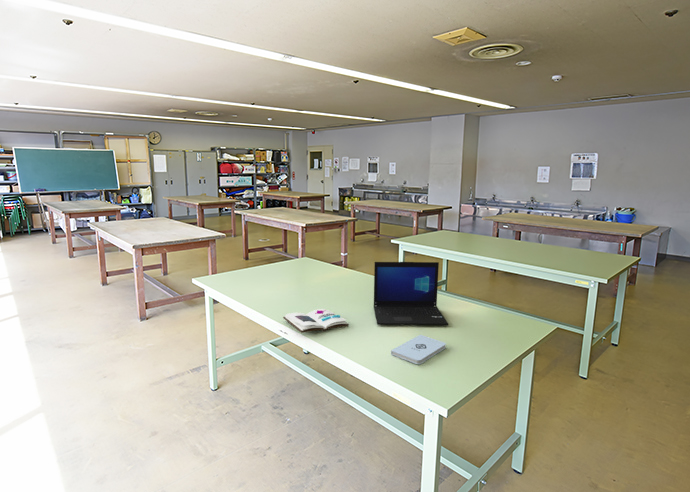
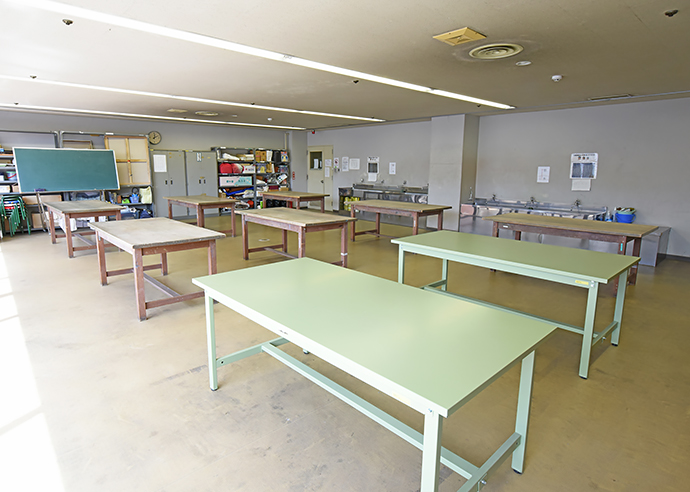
- notepad [390,334,447,365]
- book [282,308,349,334]
- laptop [373,261,450,326]
